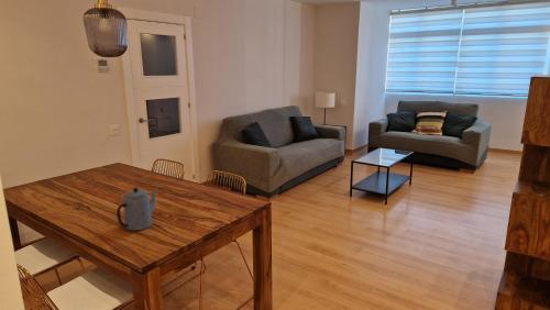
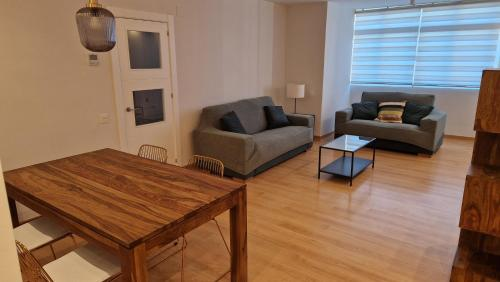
- teapot [116,187,157,232]
